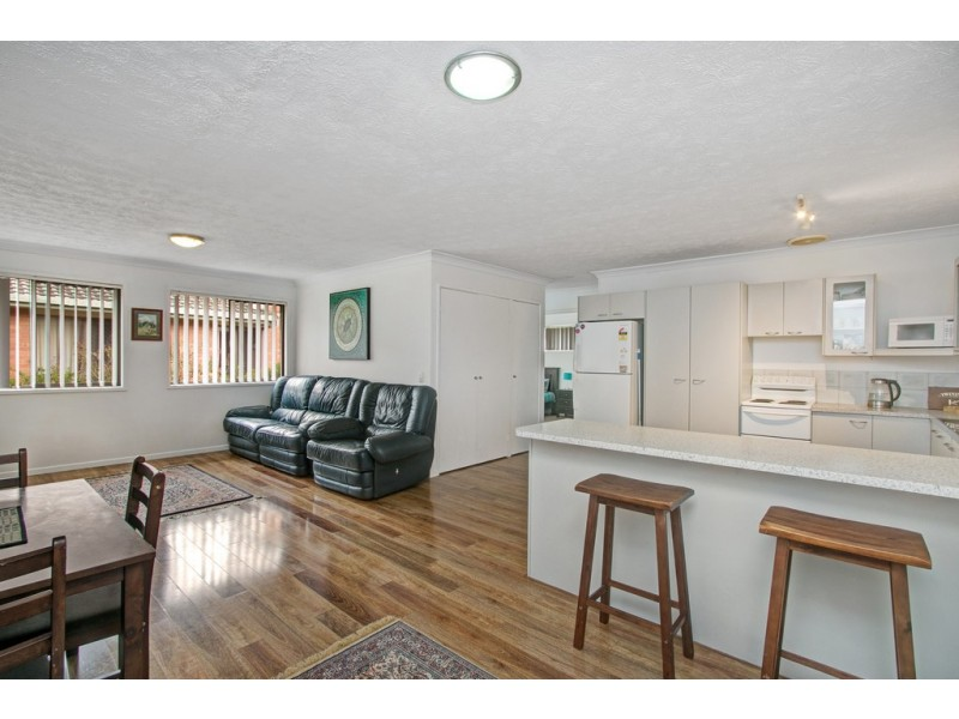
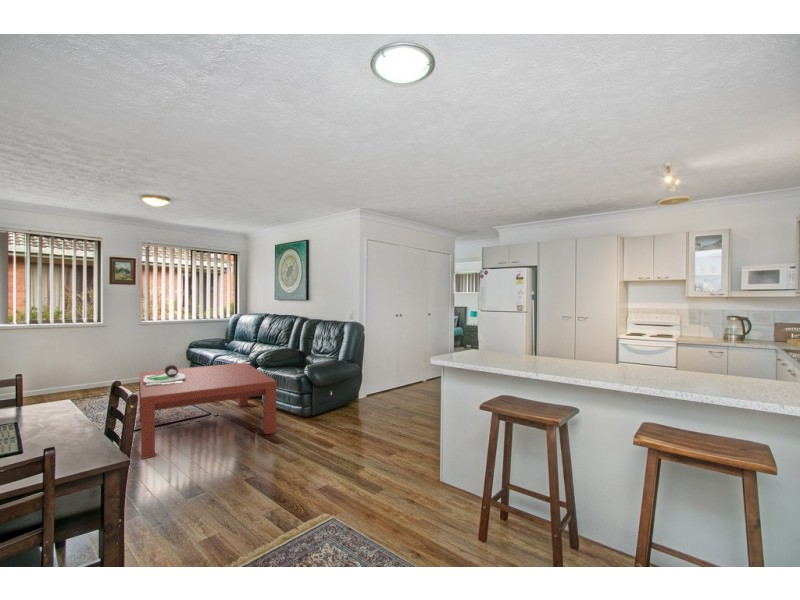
+ coffee table [139,362,277,460]
